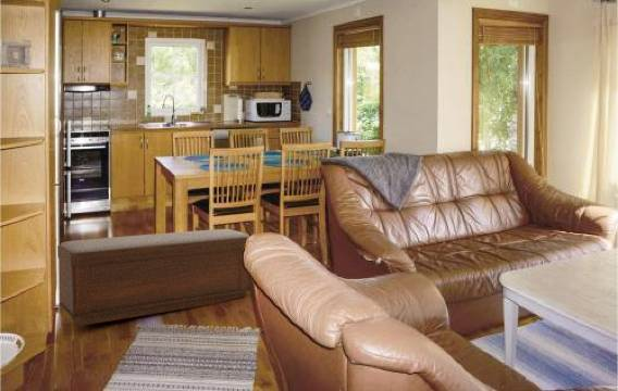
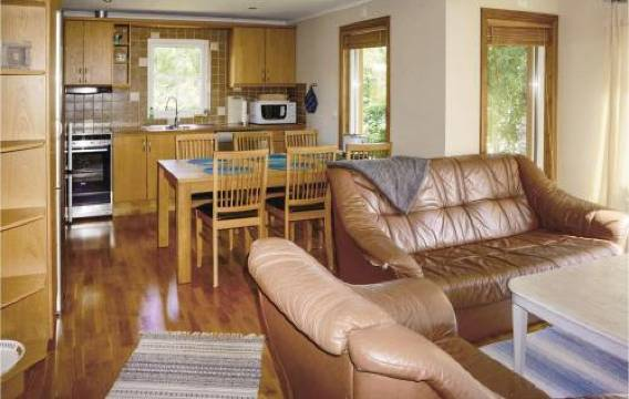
- bench [57,228,255,327]
